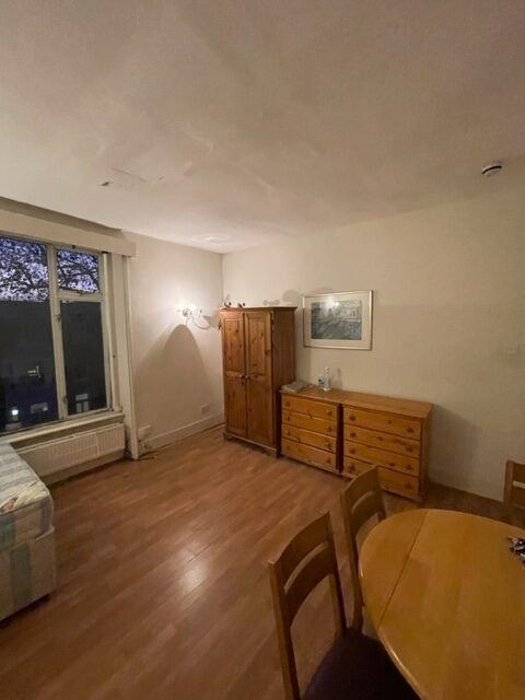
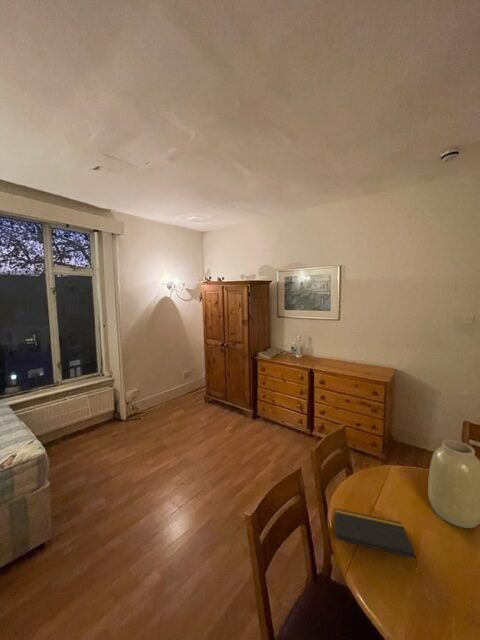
+ notepad [334,508,418,567]
+ vase [427,439,480,529]
